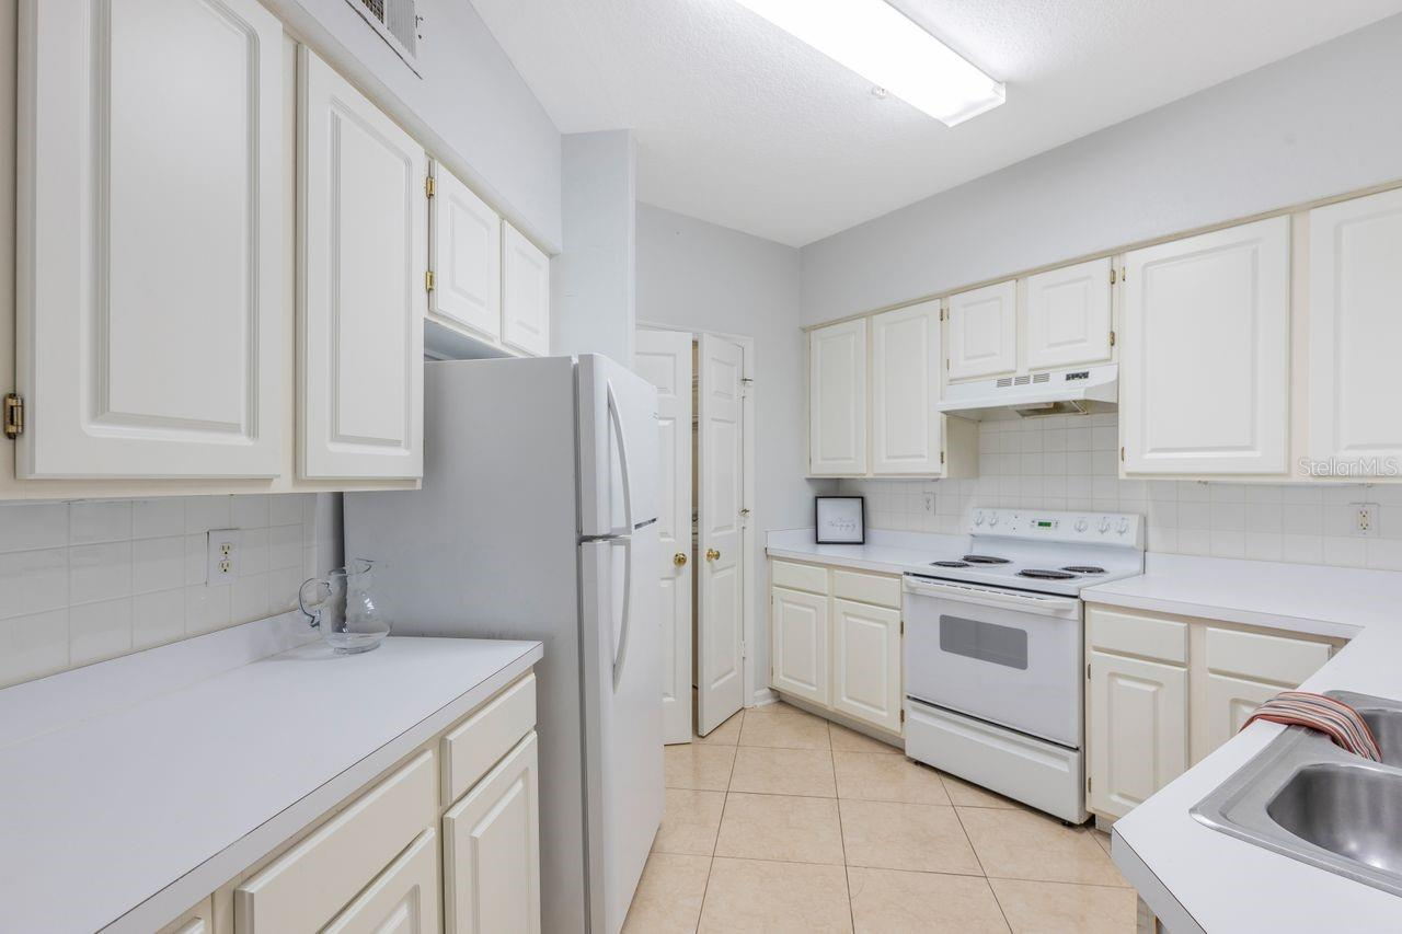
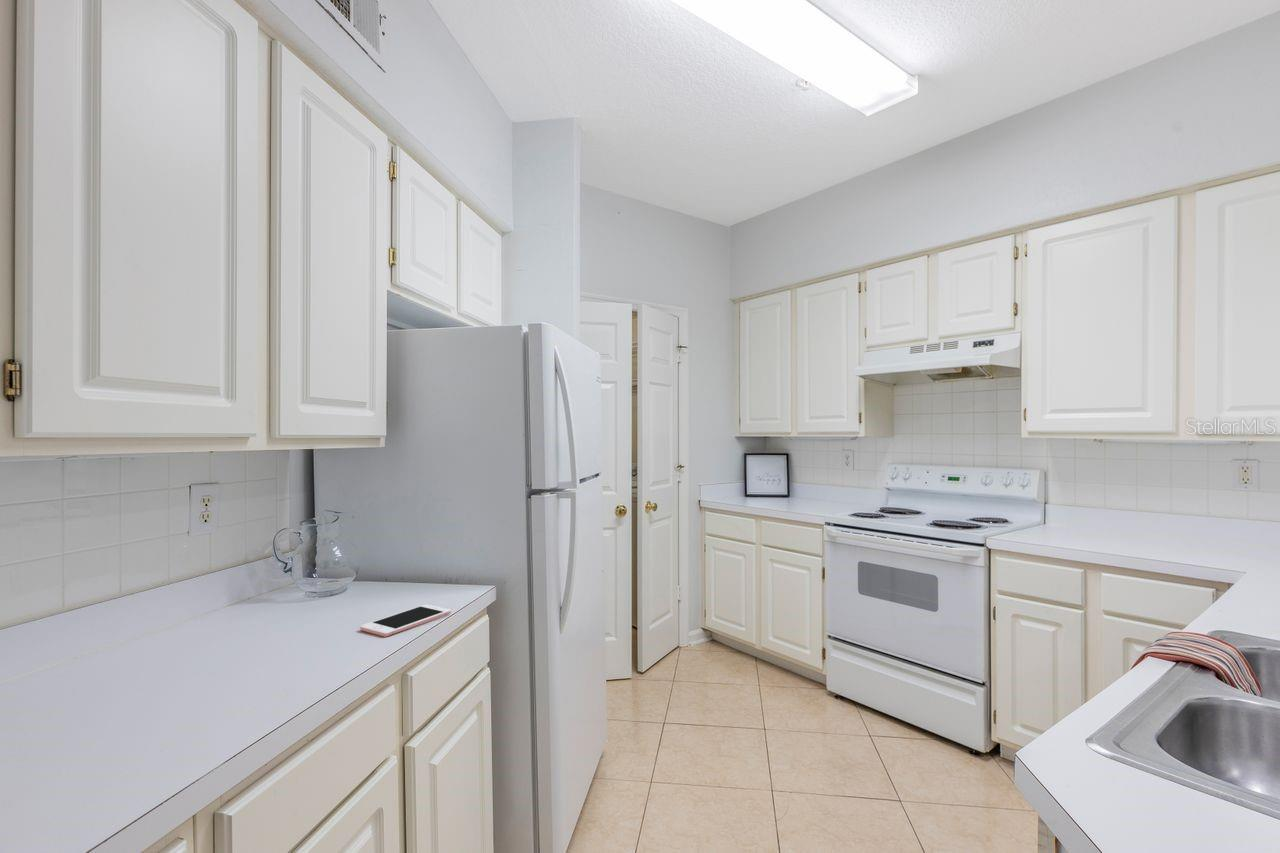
+ cell phone [359,604,452,638]
